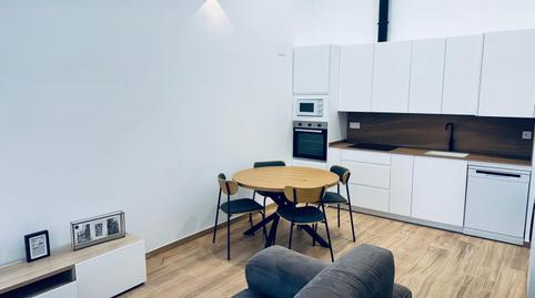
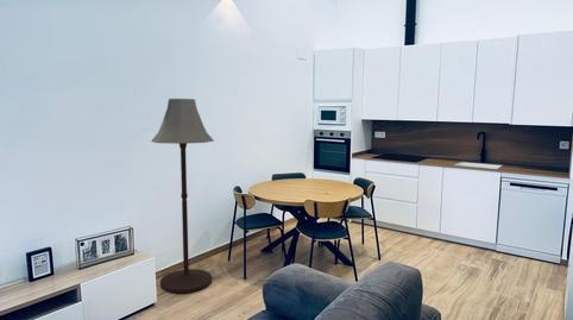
+ floor lamp [150,98,215,294]
